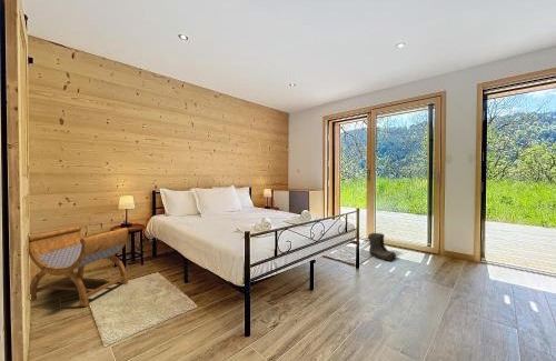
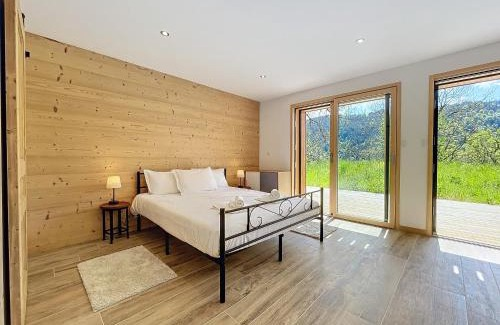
- stool [28,225,129,308]
- boots [368,232,397,262]
